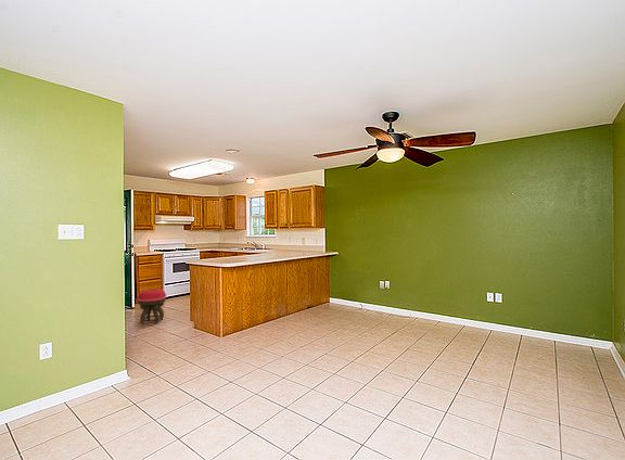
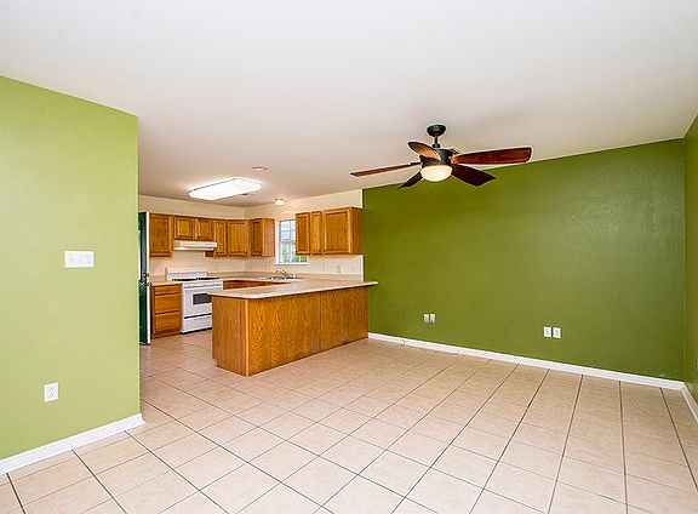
- stool [137,289,167,325]
